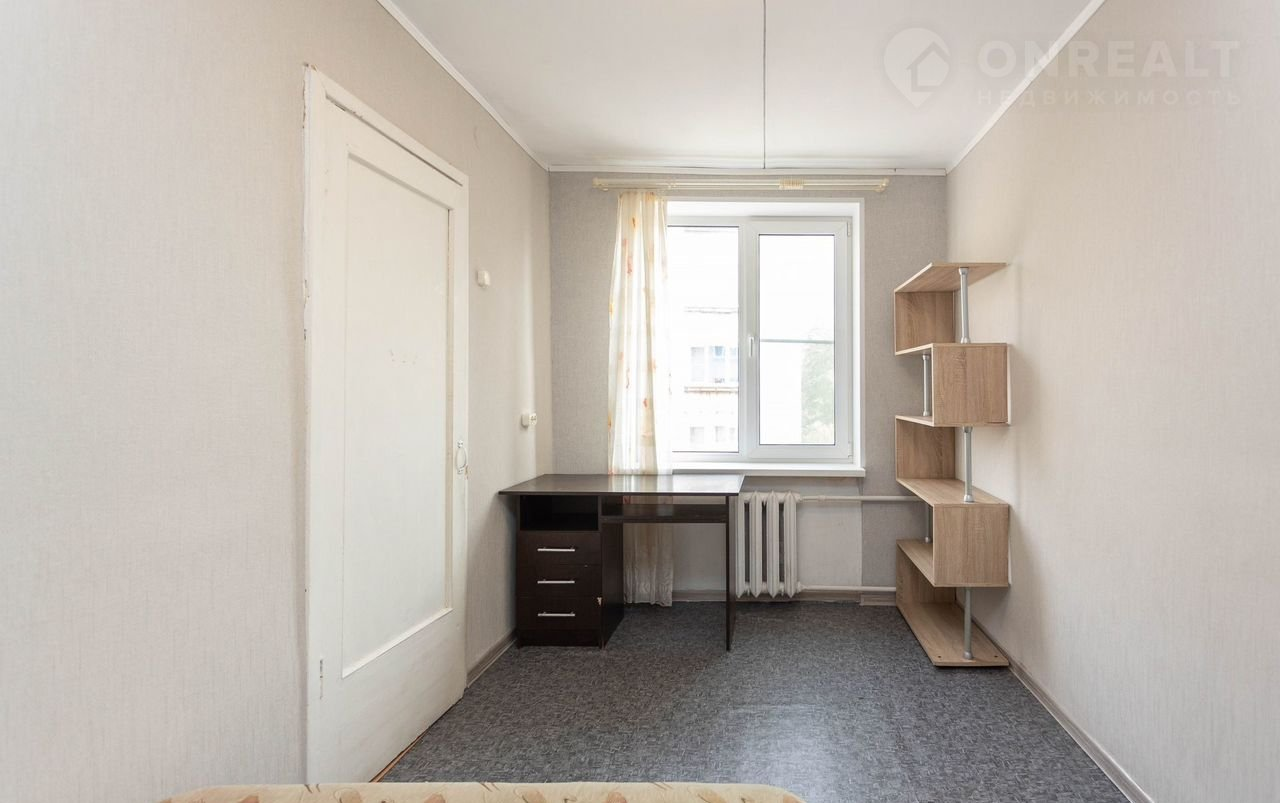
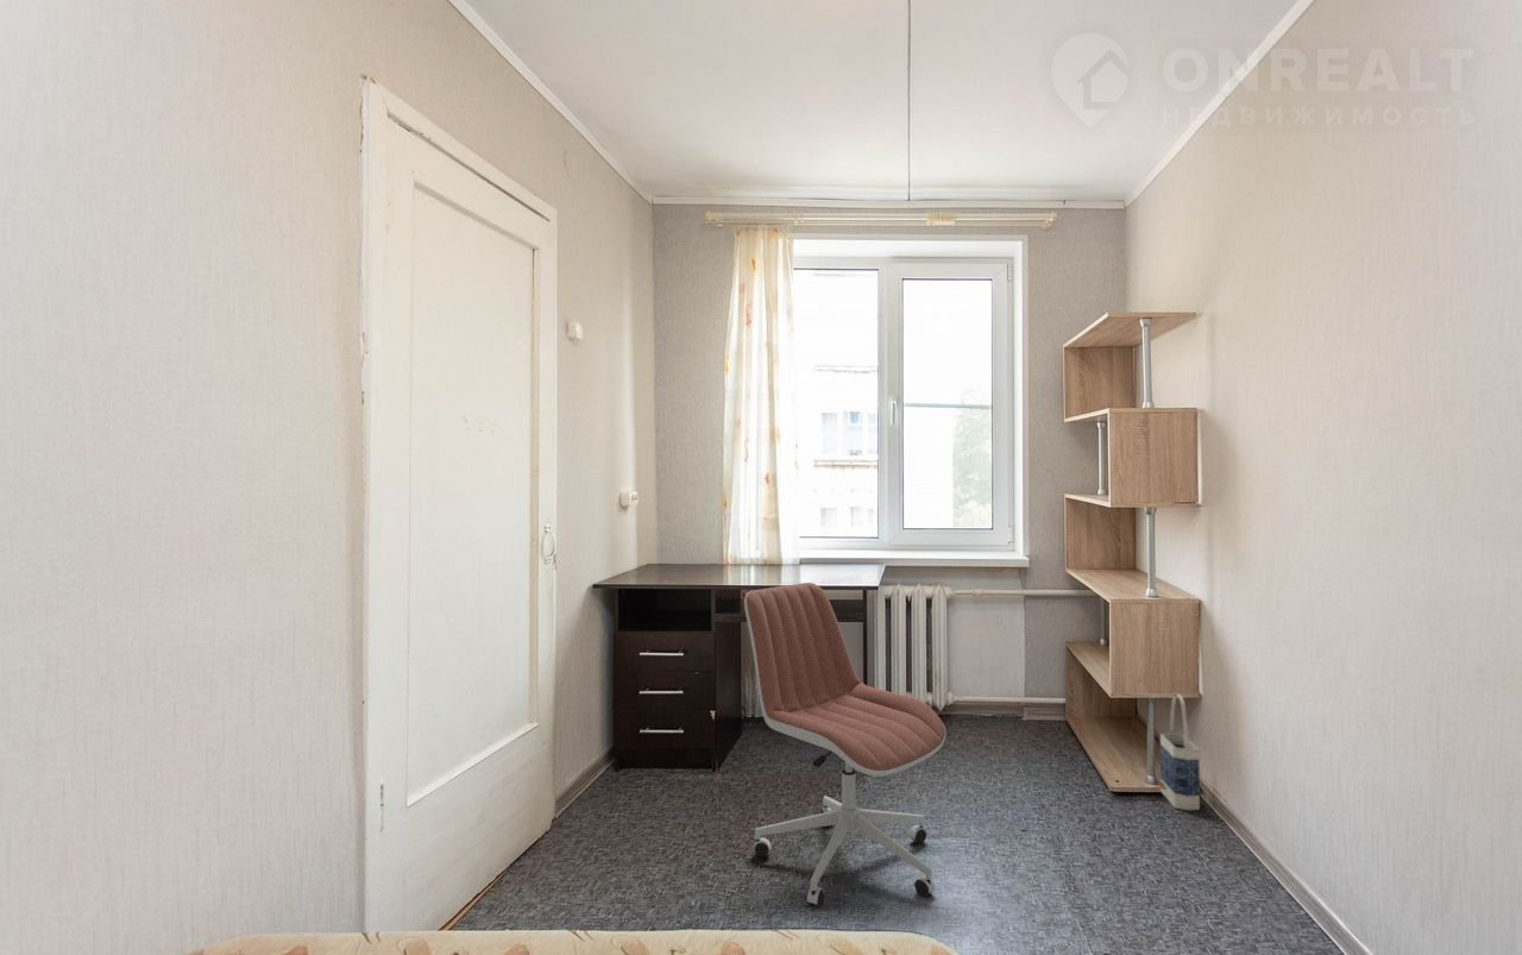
+ bag [1159,693,1201,811]
+ office chair [743,582,946,909]
